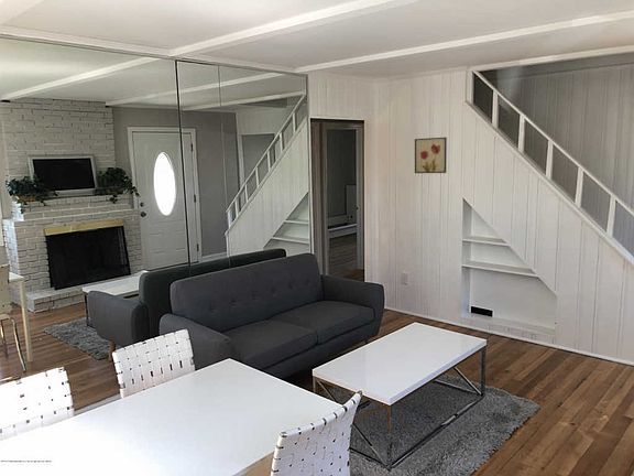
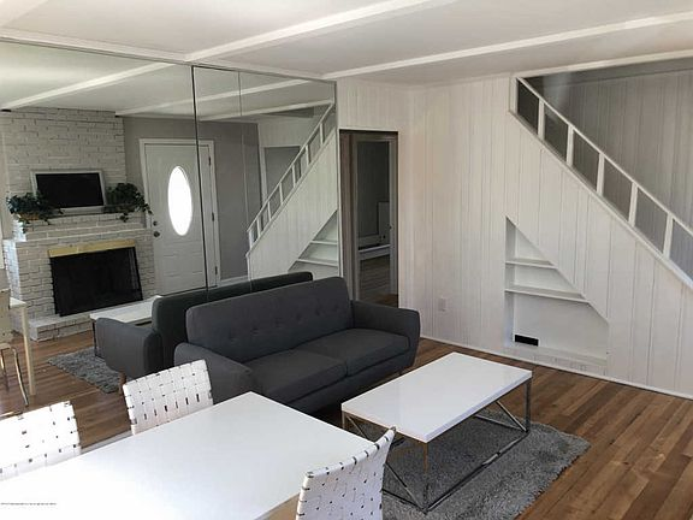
- wall art [414,137,448,174]
